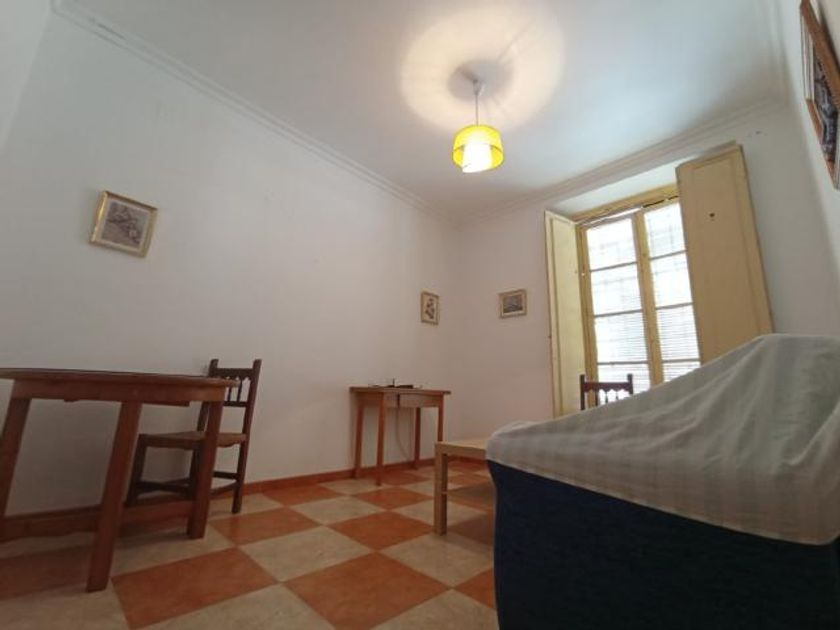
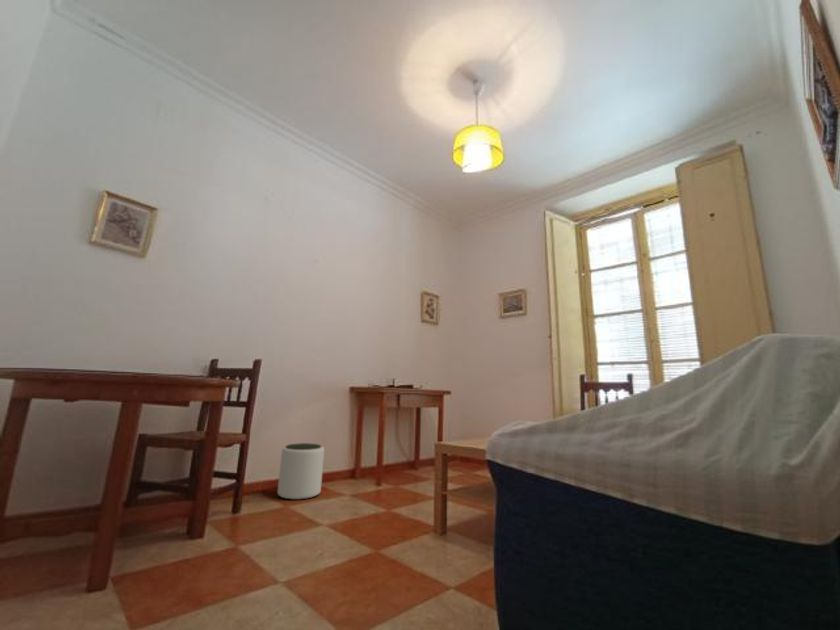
+ plant pot [277,442,325,501]
